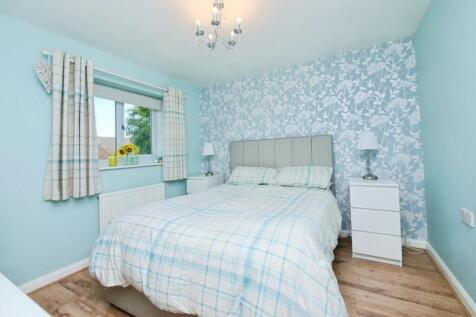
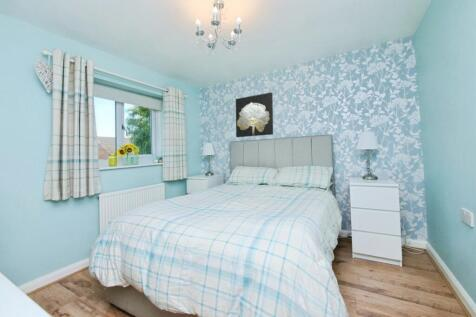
+ wall art [235,91,274,138]
